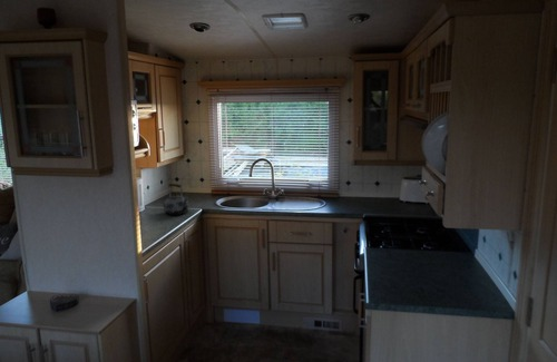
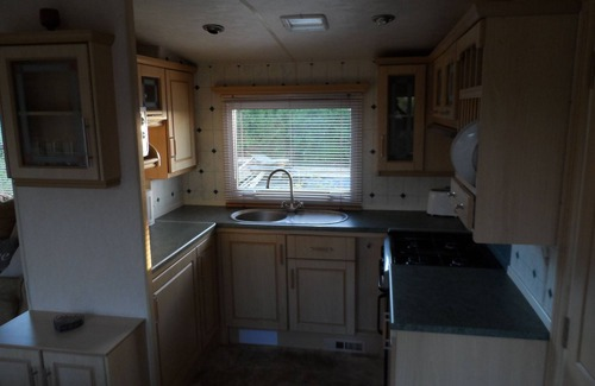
- kettle [163,182,190,216]
